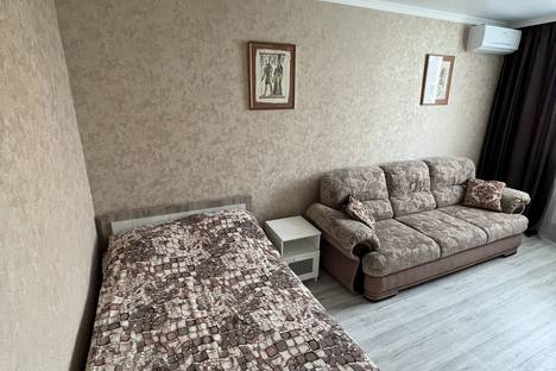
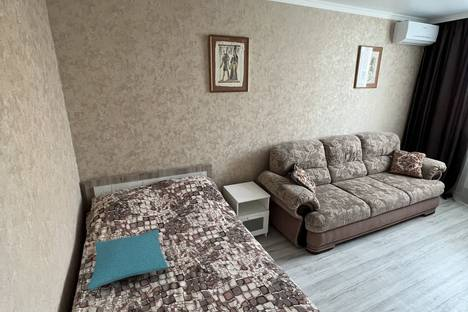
+ pillow [87,228,169,291]
